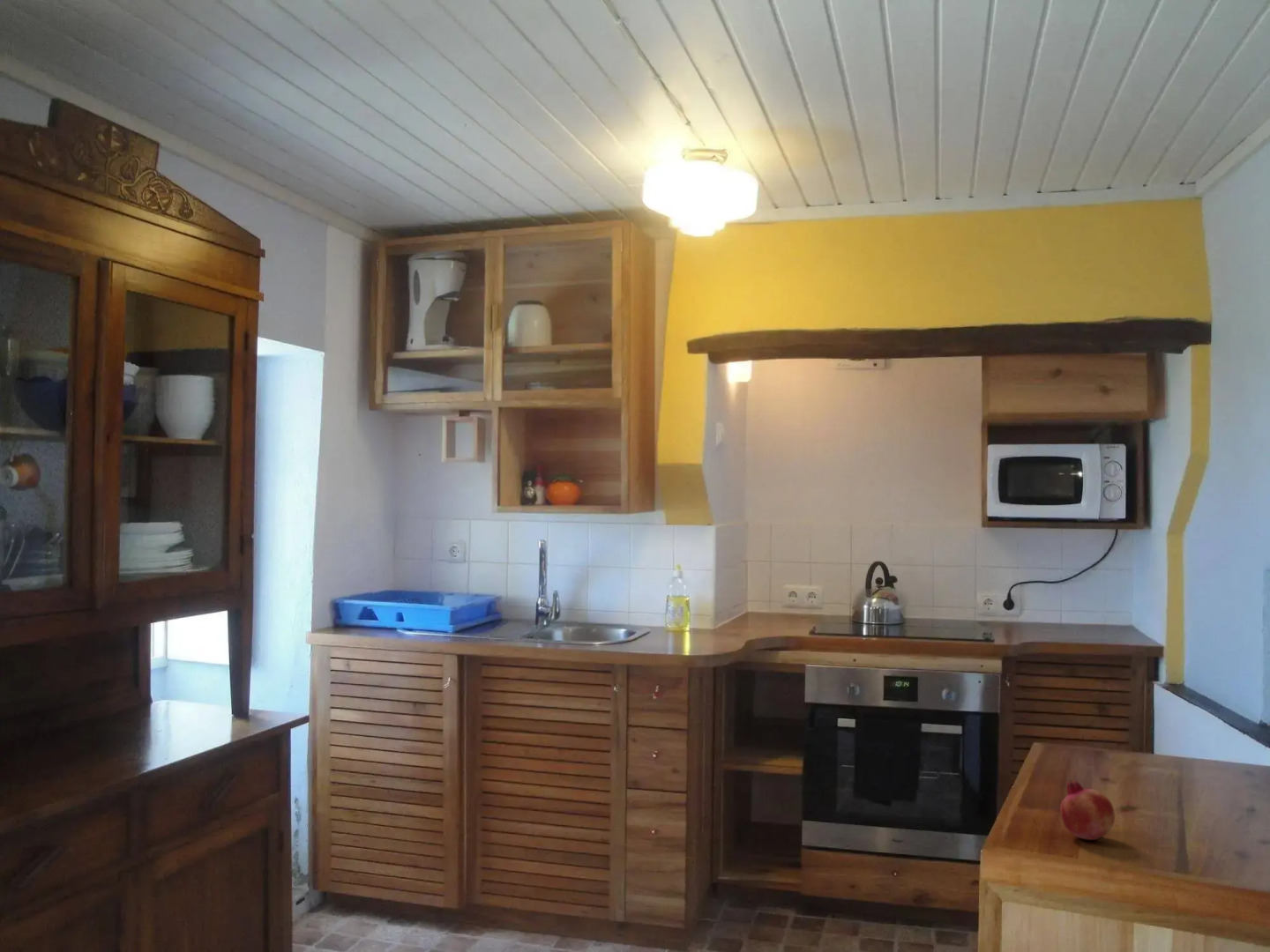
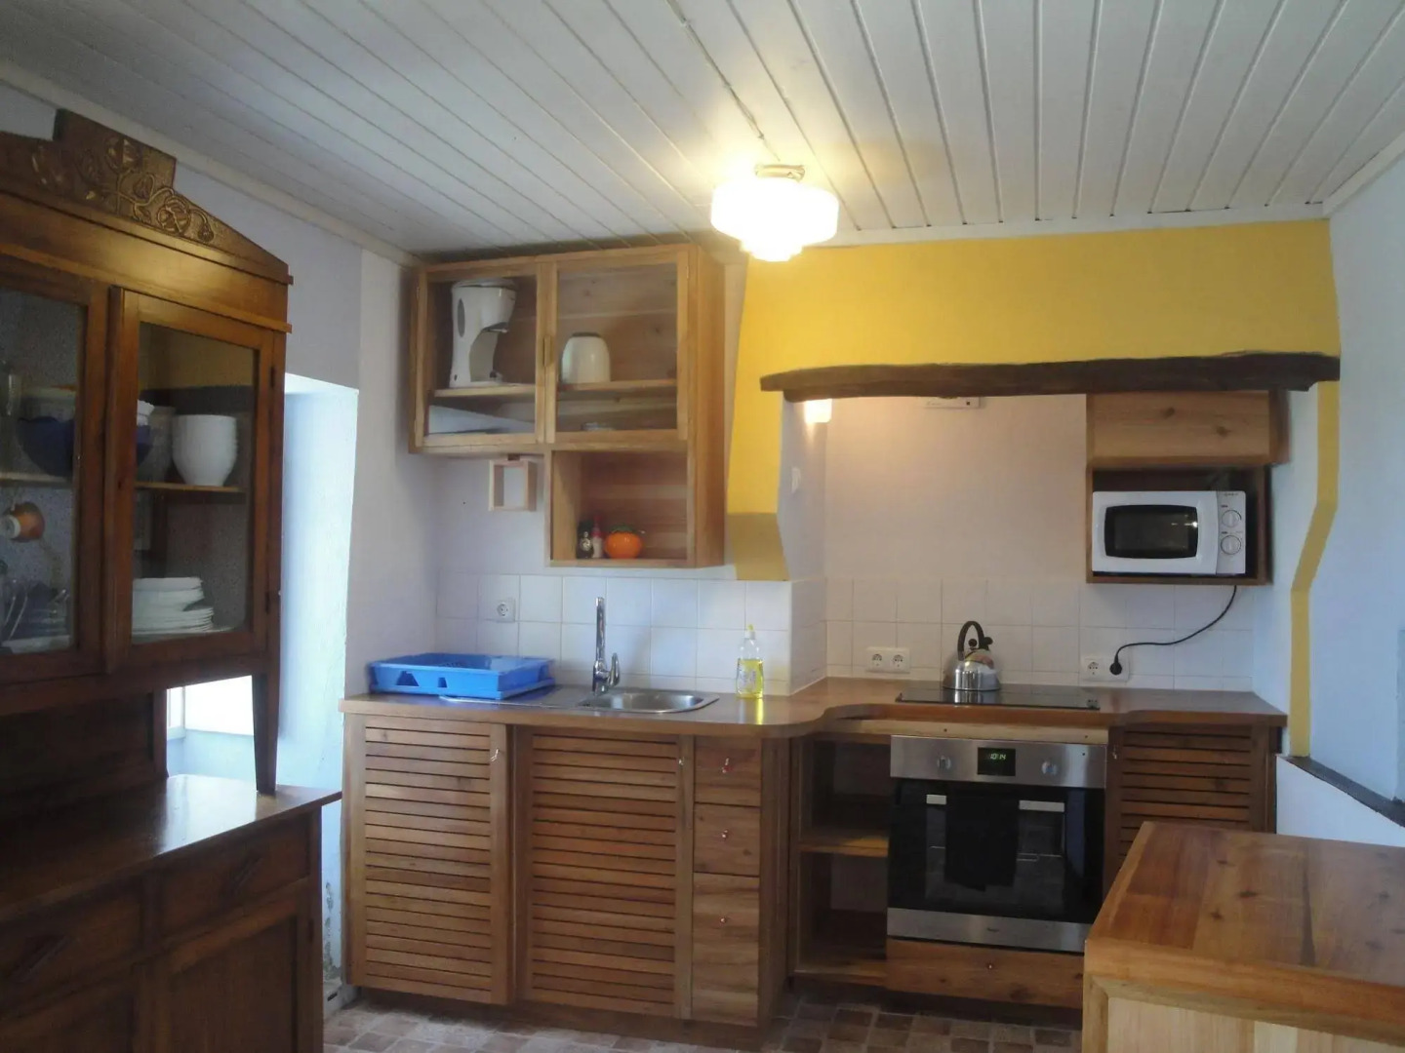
- fruit [1059,778,1116,842]
